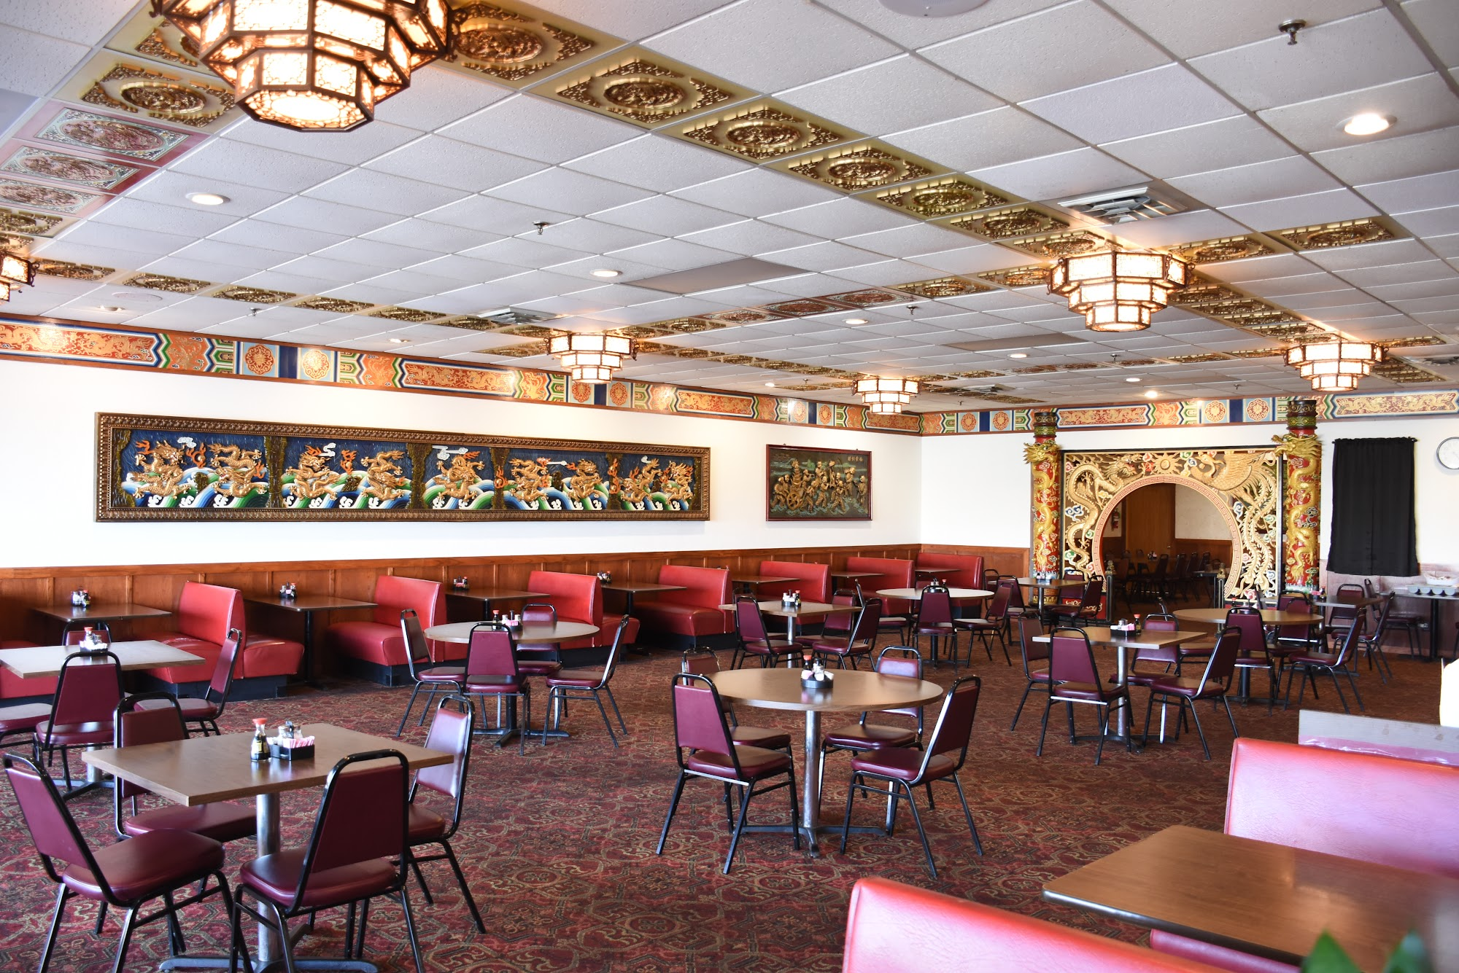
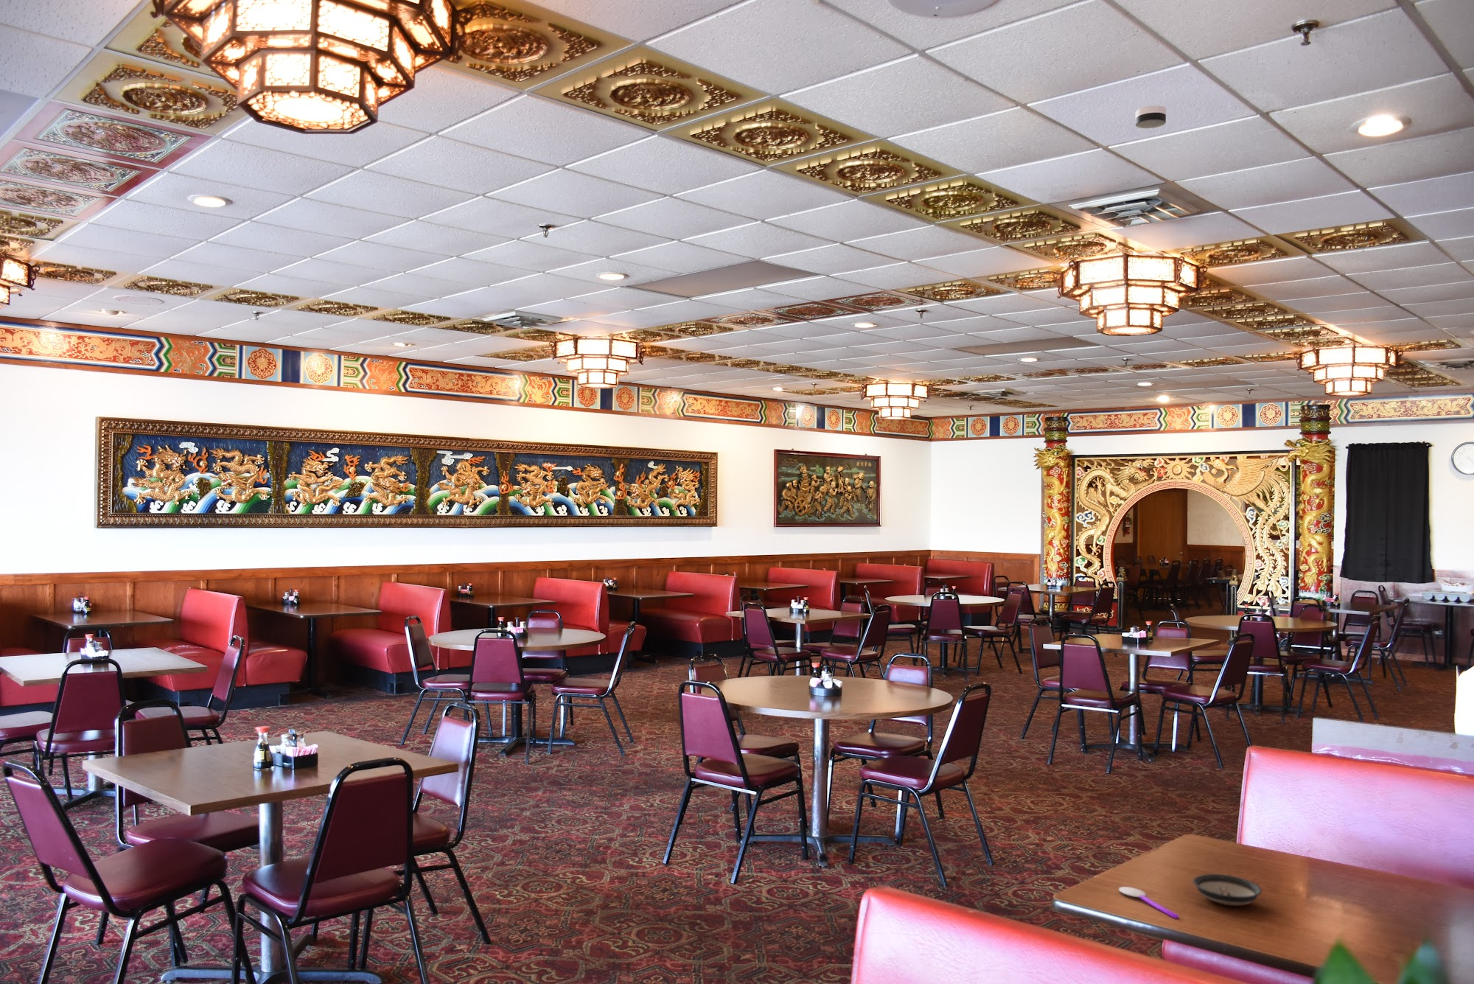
+ saucer [1192,873,1262,907]
+ smoke detector [1135,105,1167,128]
+ spoon [1118,886,1179,919]
